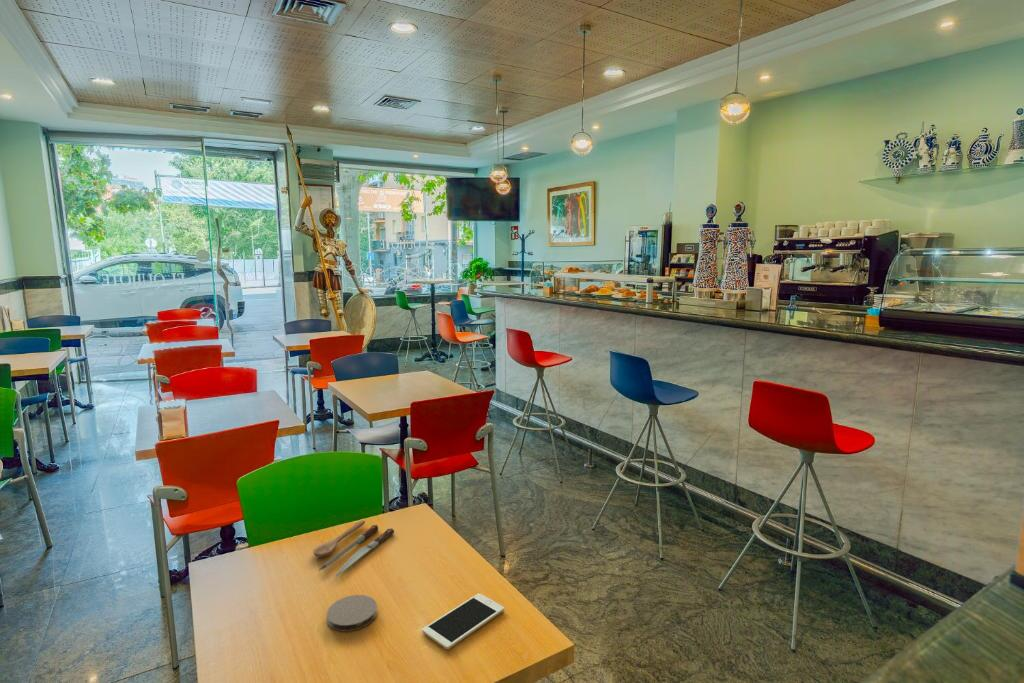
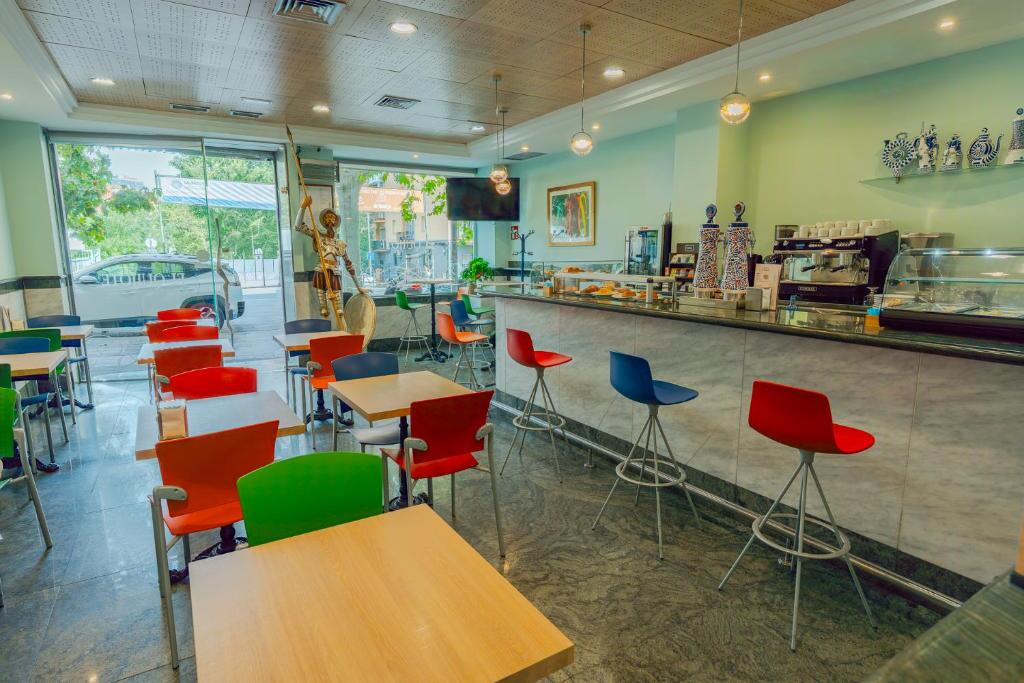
- coaster [326,594,378,633]
- spoon [312,519,395,579]
- cell phone [421,593,505,650]
